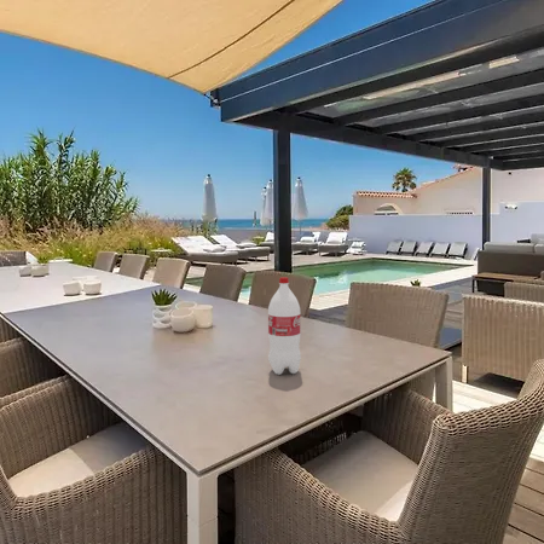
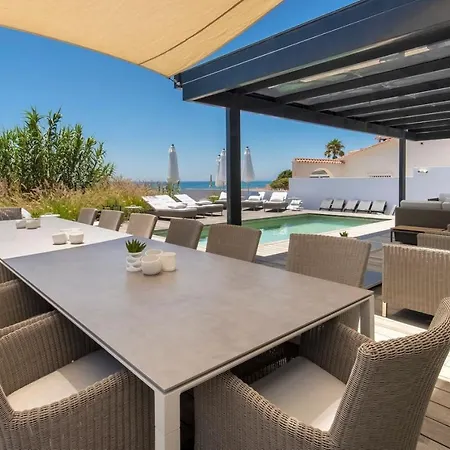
- bottle [267,276,302,376]
